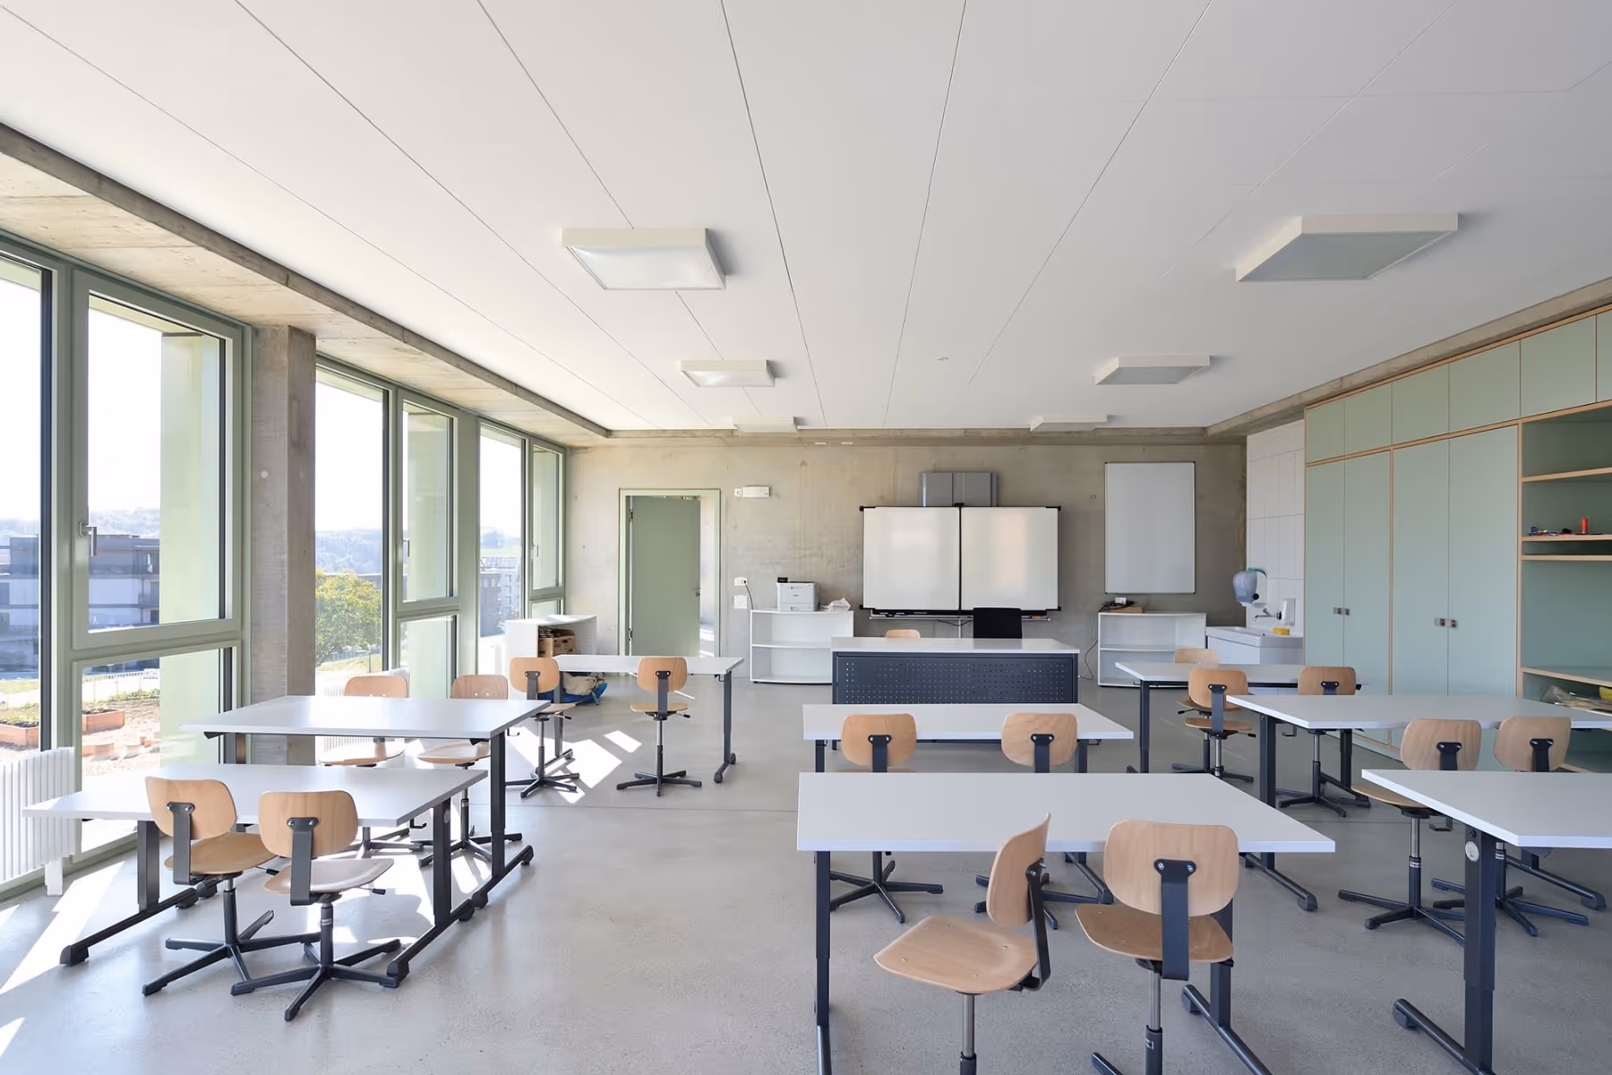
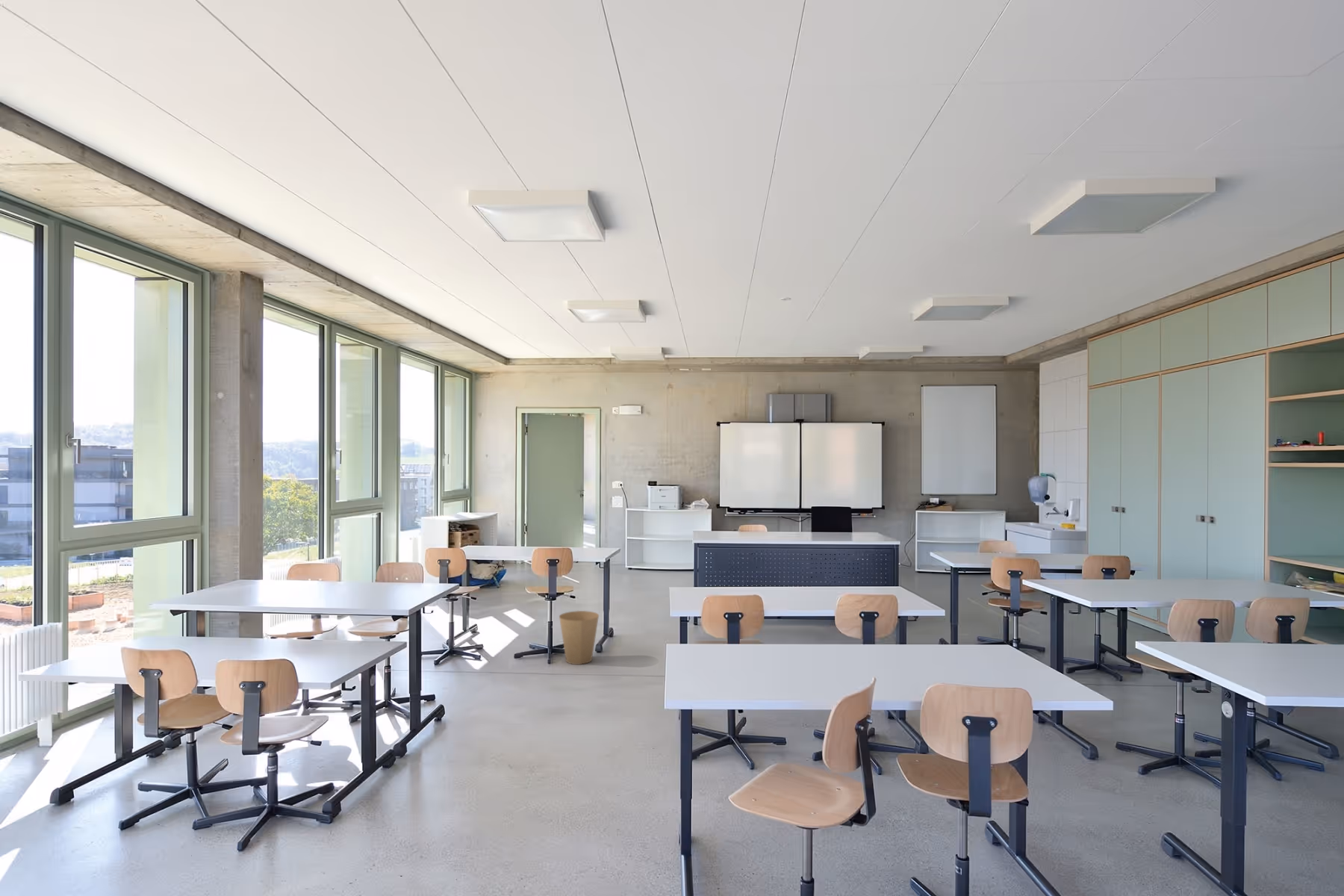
+ trash can [559,610,600,665]
